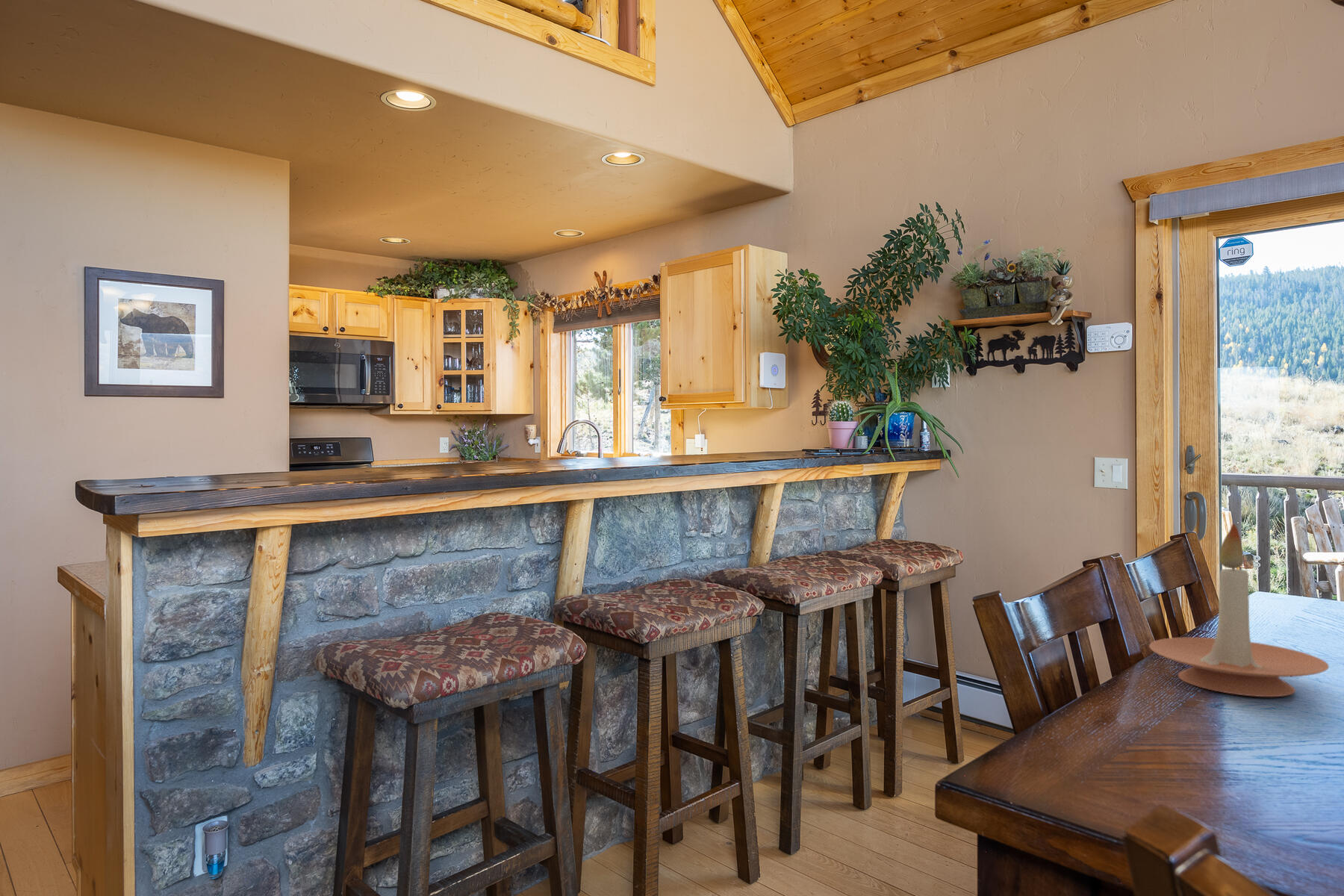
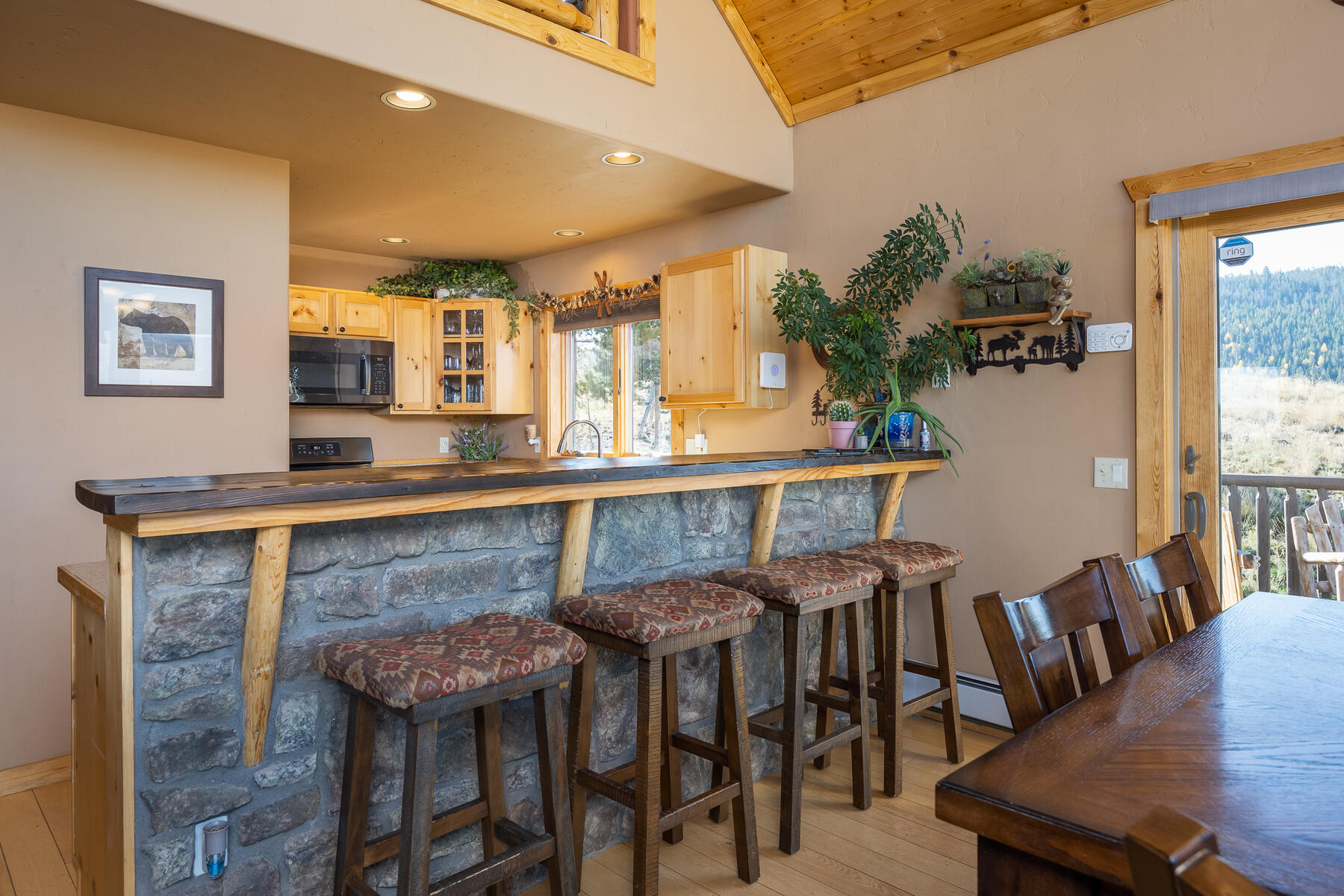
- candle holder [1148,523,1330,697]
